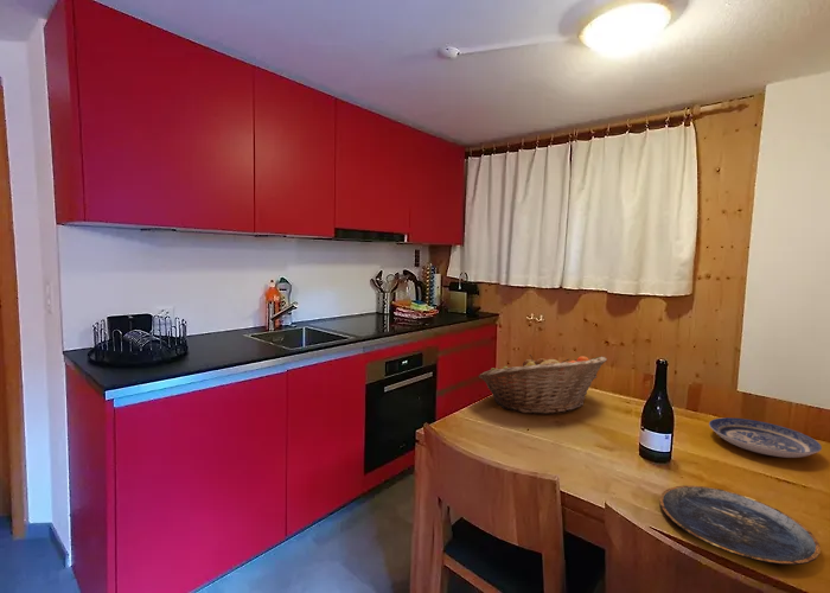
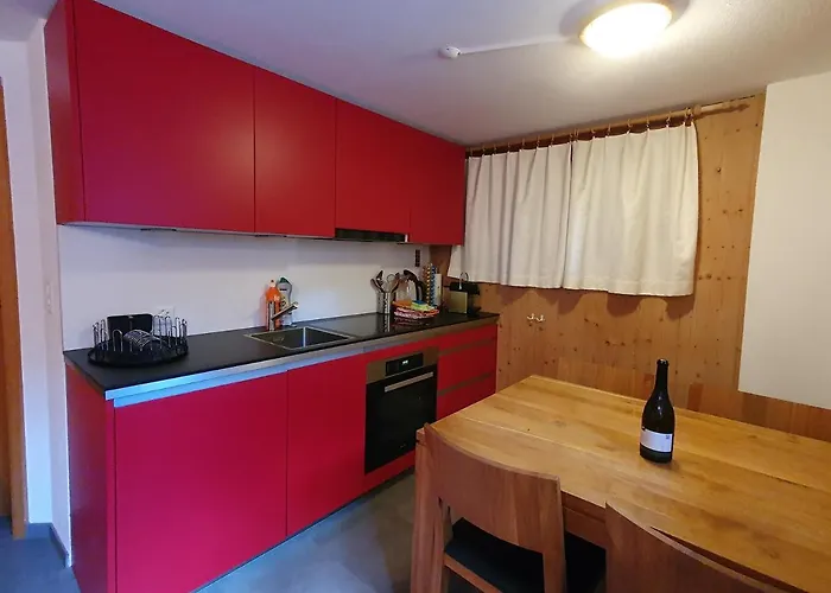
- plate [658,484,822,566]
- fruit basket [478,353,608,415]
- plate [708,416,823,459]
